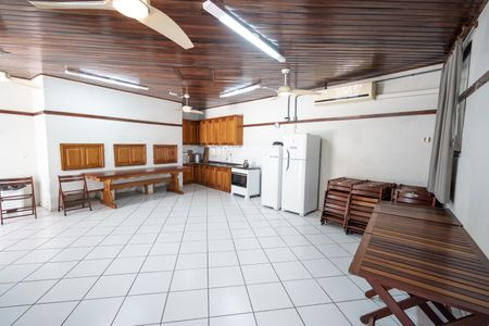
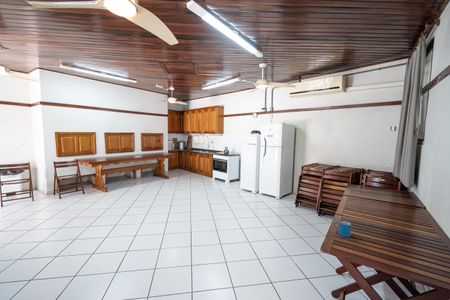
+ mug [333,220,352,238]
